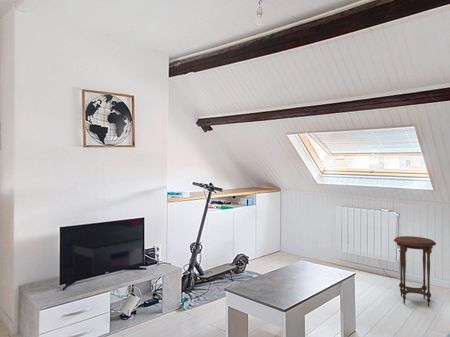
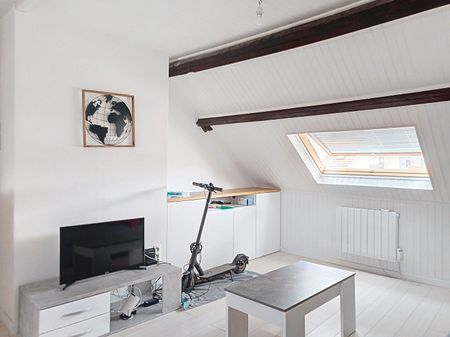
- side table [393,235,437,308]
